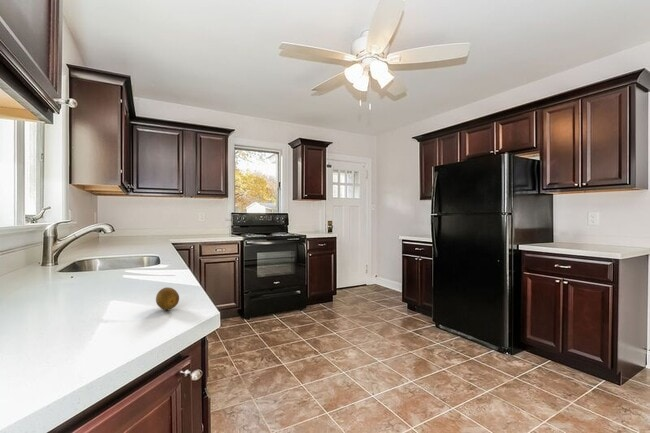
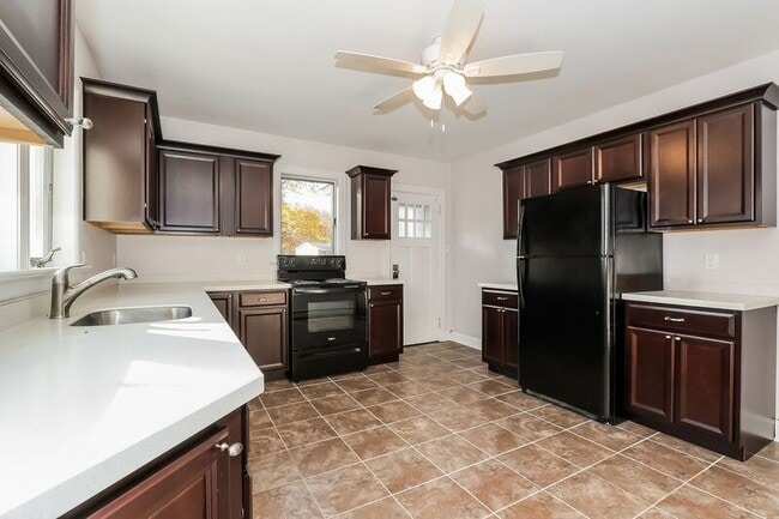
- fruit [155,286,180,311]
